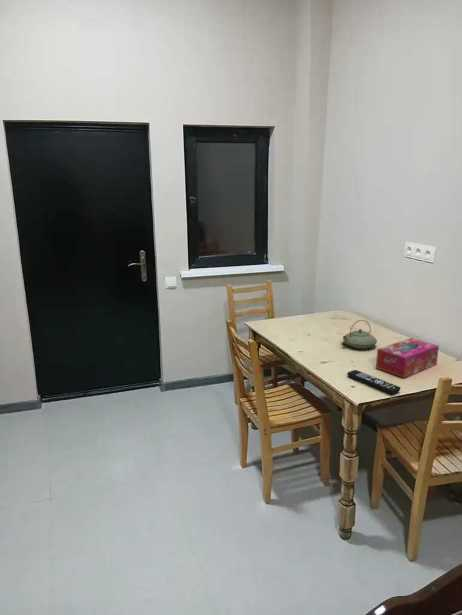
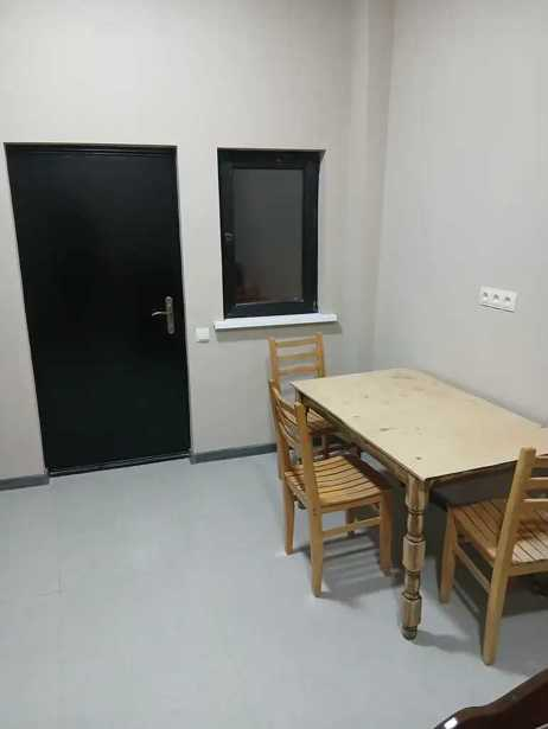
- tissue box [375,337,440,379]
- remote control [346,369,401,395]
- teapot [342,319,378,350]
